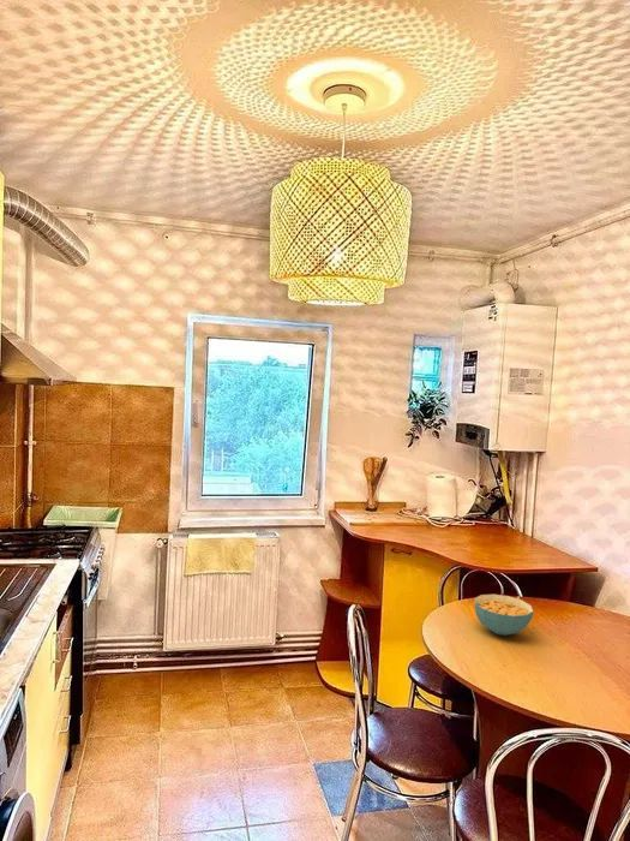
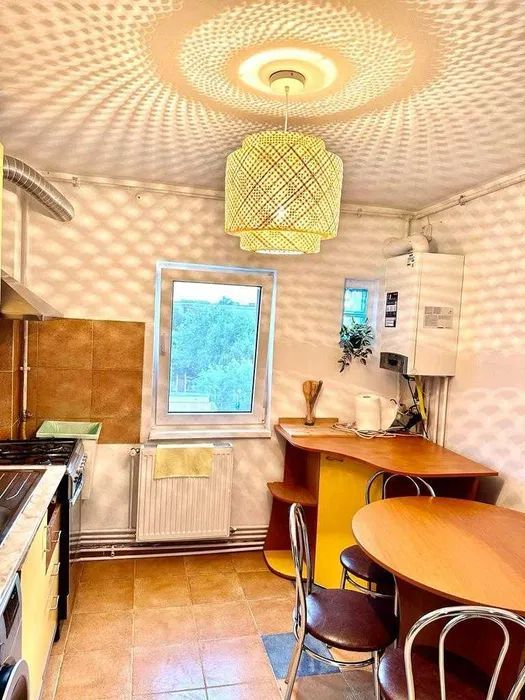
- cereal bowl [473,594,535,637]
